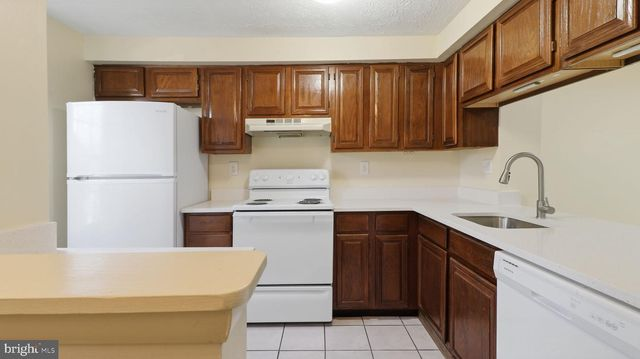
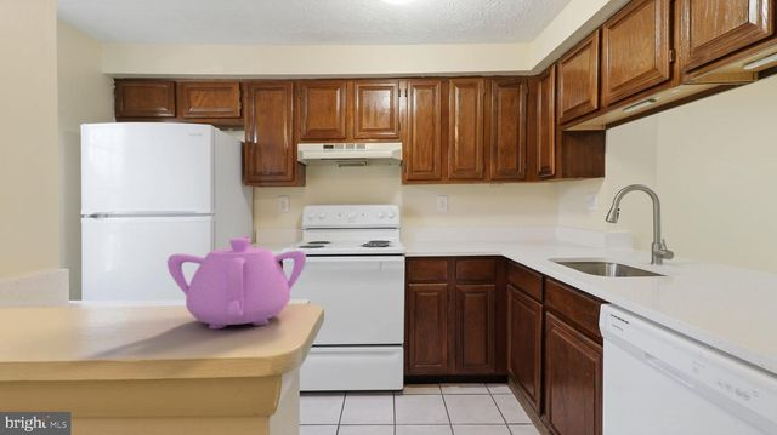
+ teapot [166,235,307,330]
